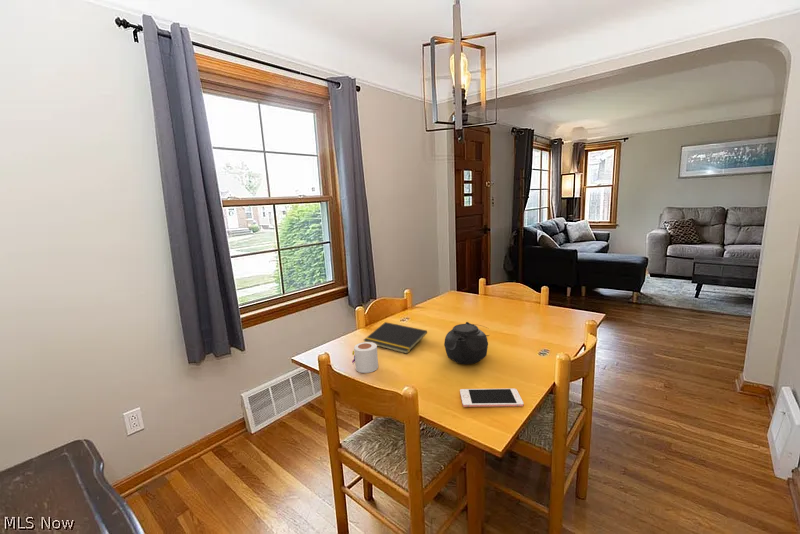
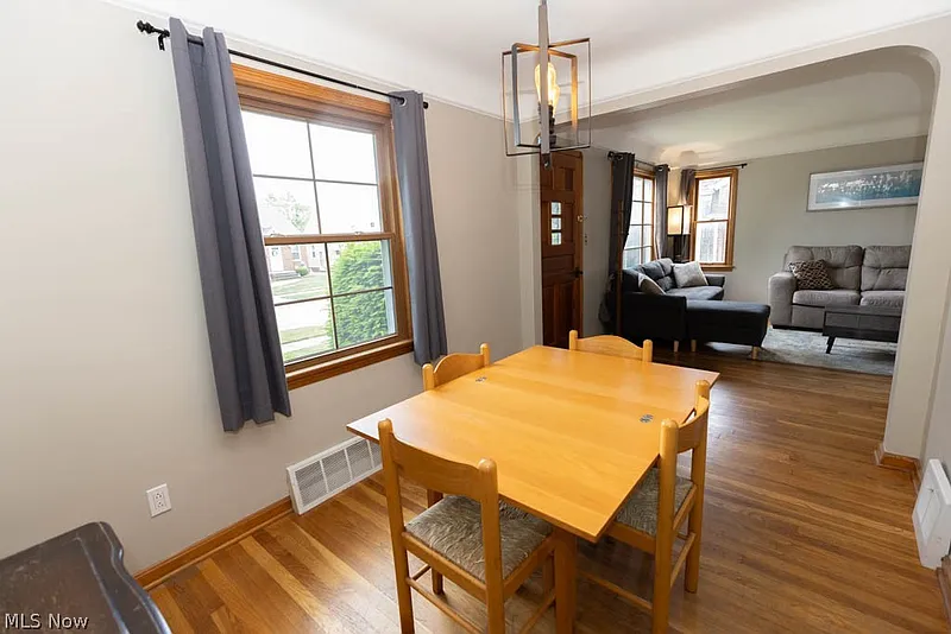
- teapot [443,321,490,365]
- mug [351,341,379,374]
- cell phone [459,388,524,408]
- notepad [363,321,428,355]
